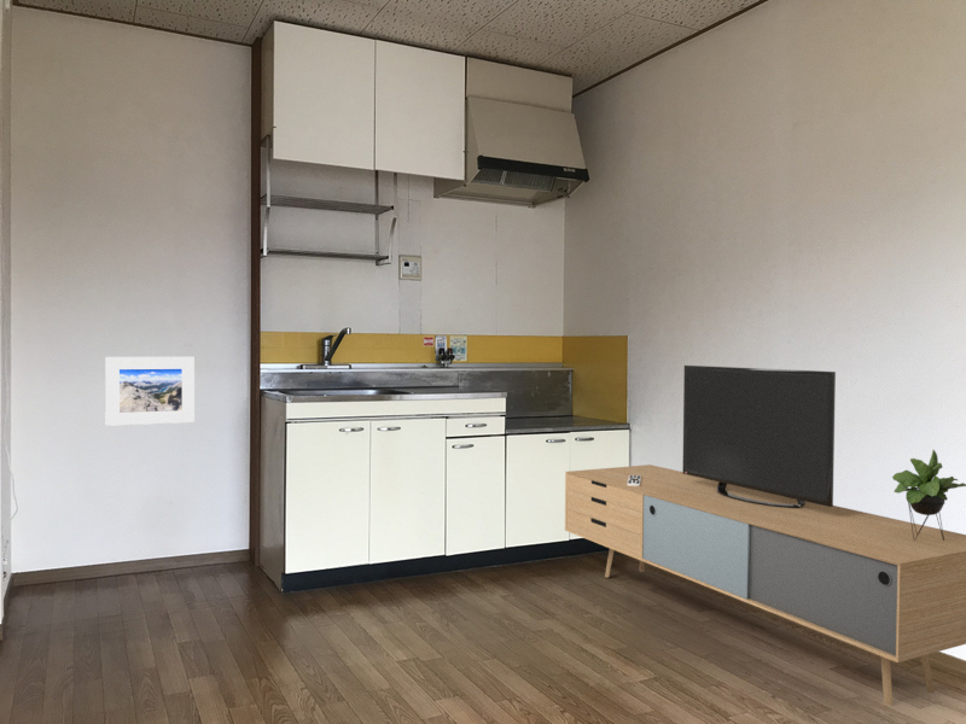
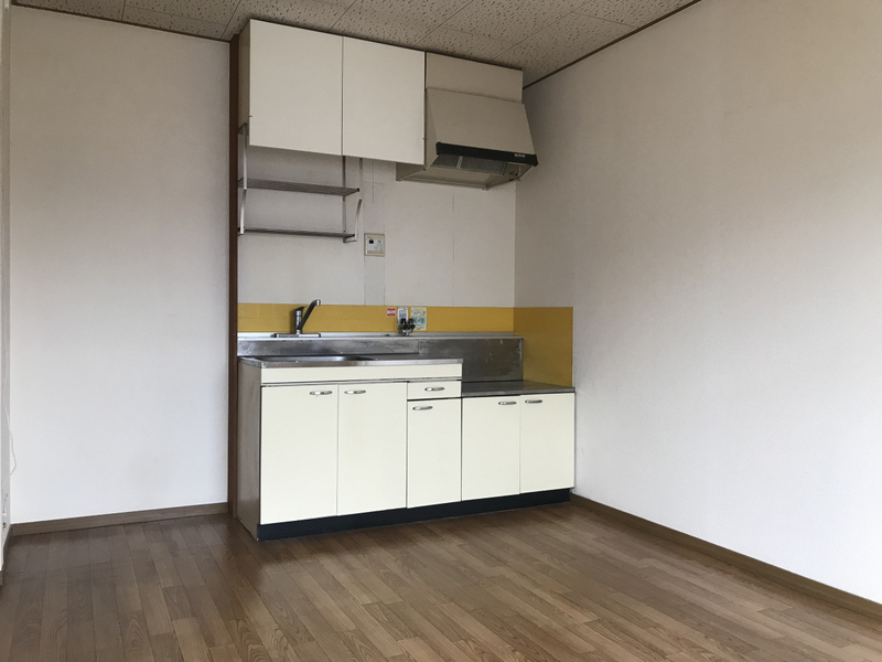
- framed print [104,356,196,427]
- media console [564,364,966,707]
